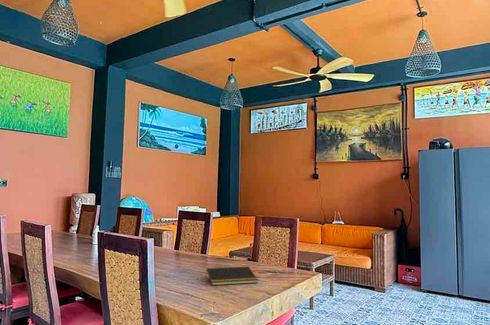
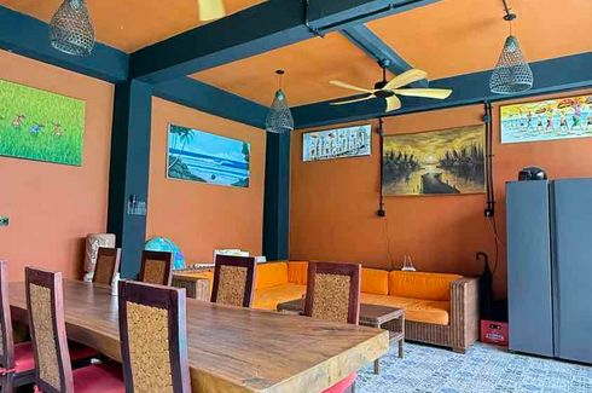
- notepad [204,266,259,286]
